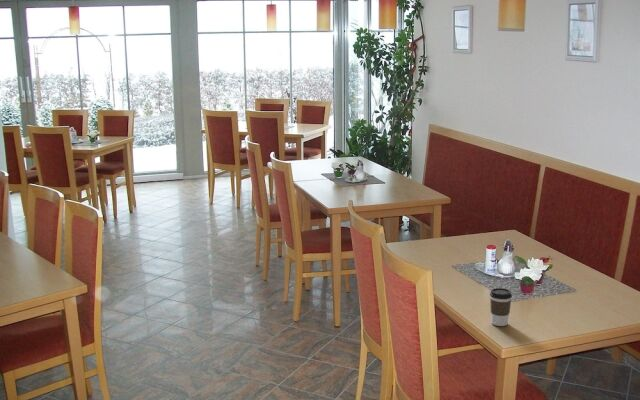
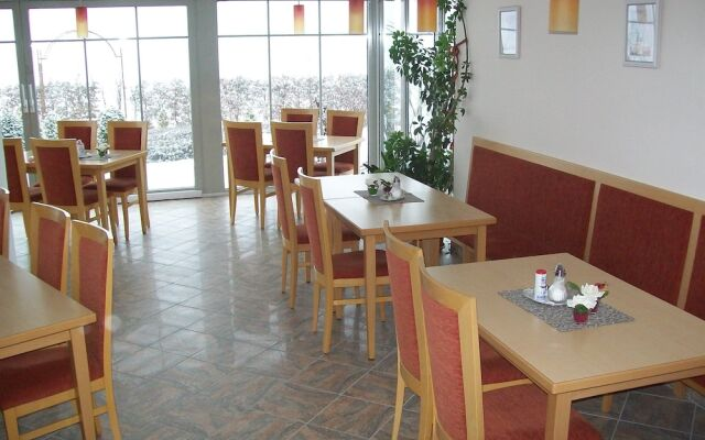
- coffee cup [489,287,513,327]
